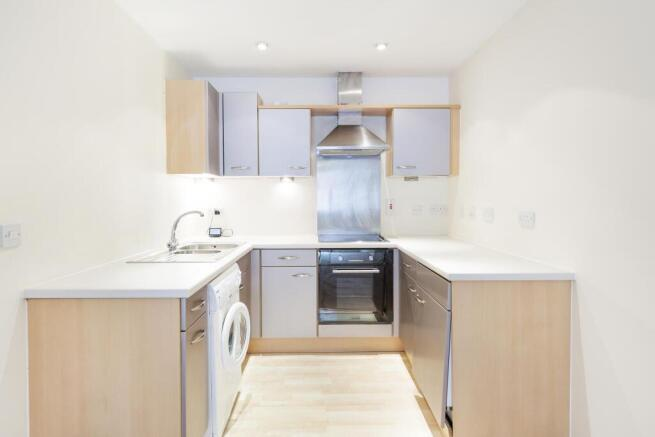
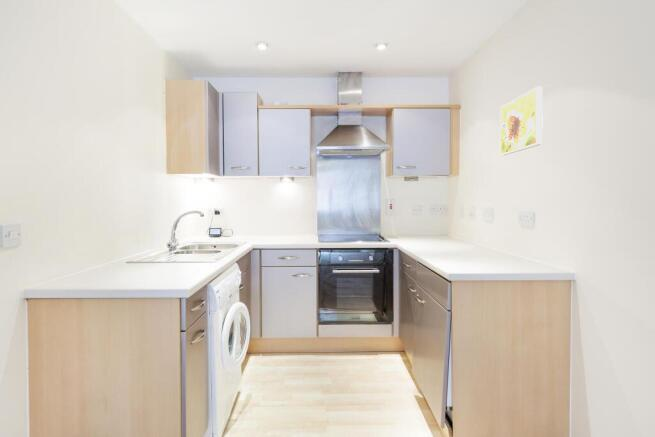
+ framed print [499,86,544,156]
